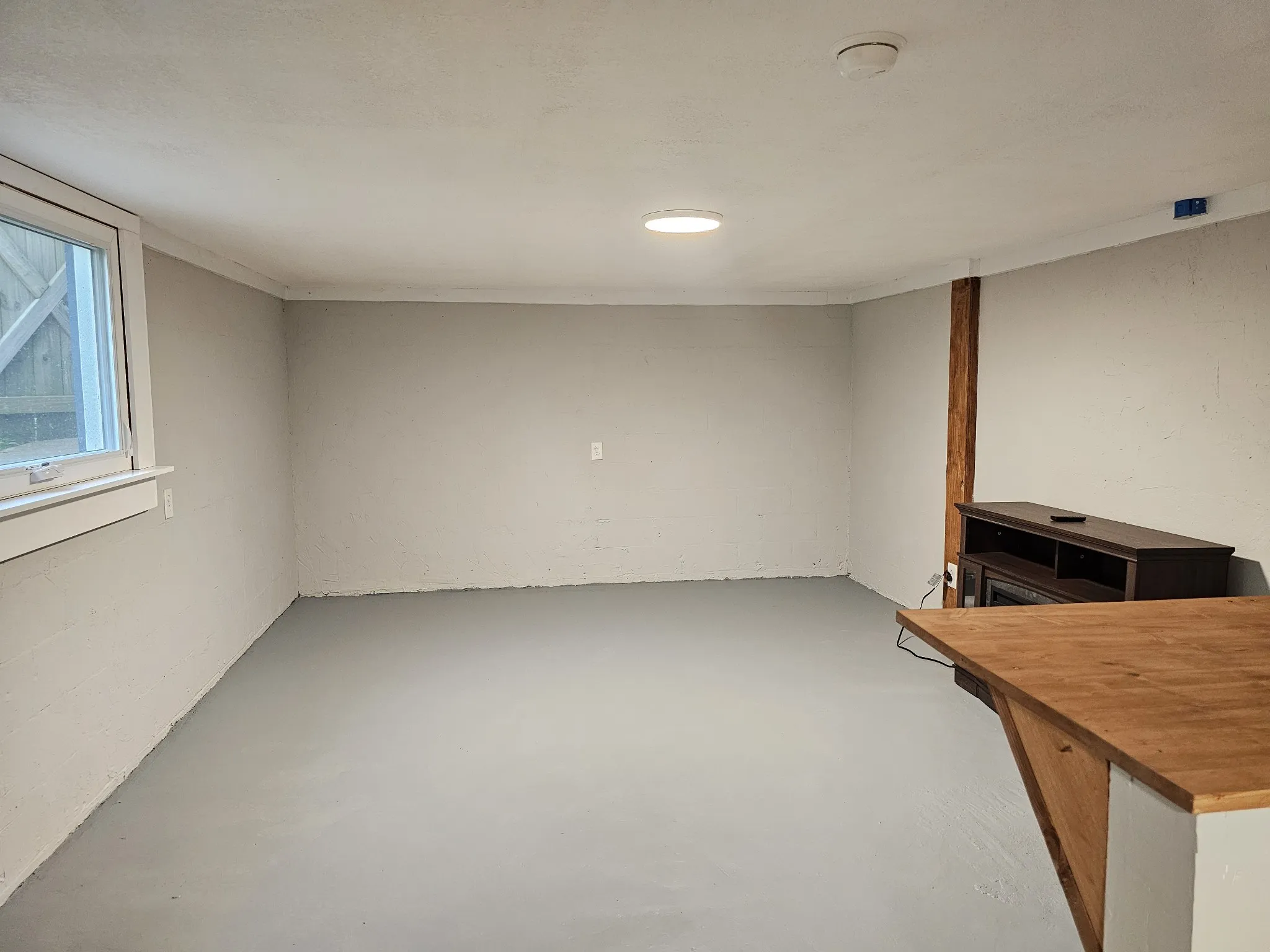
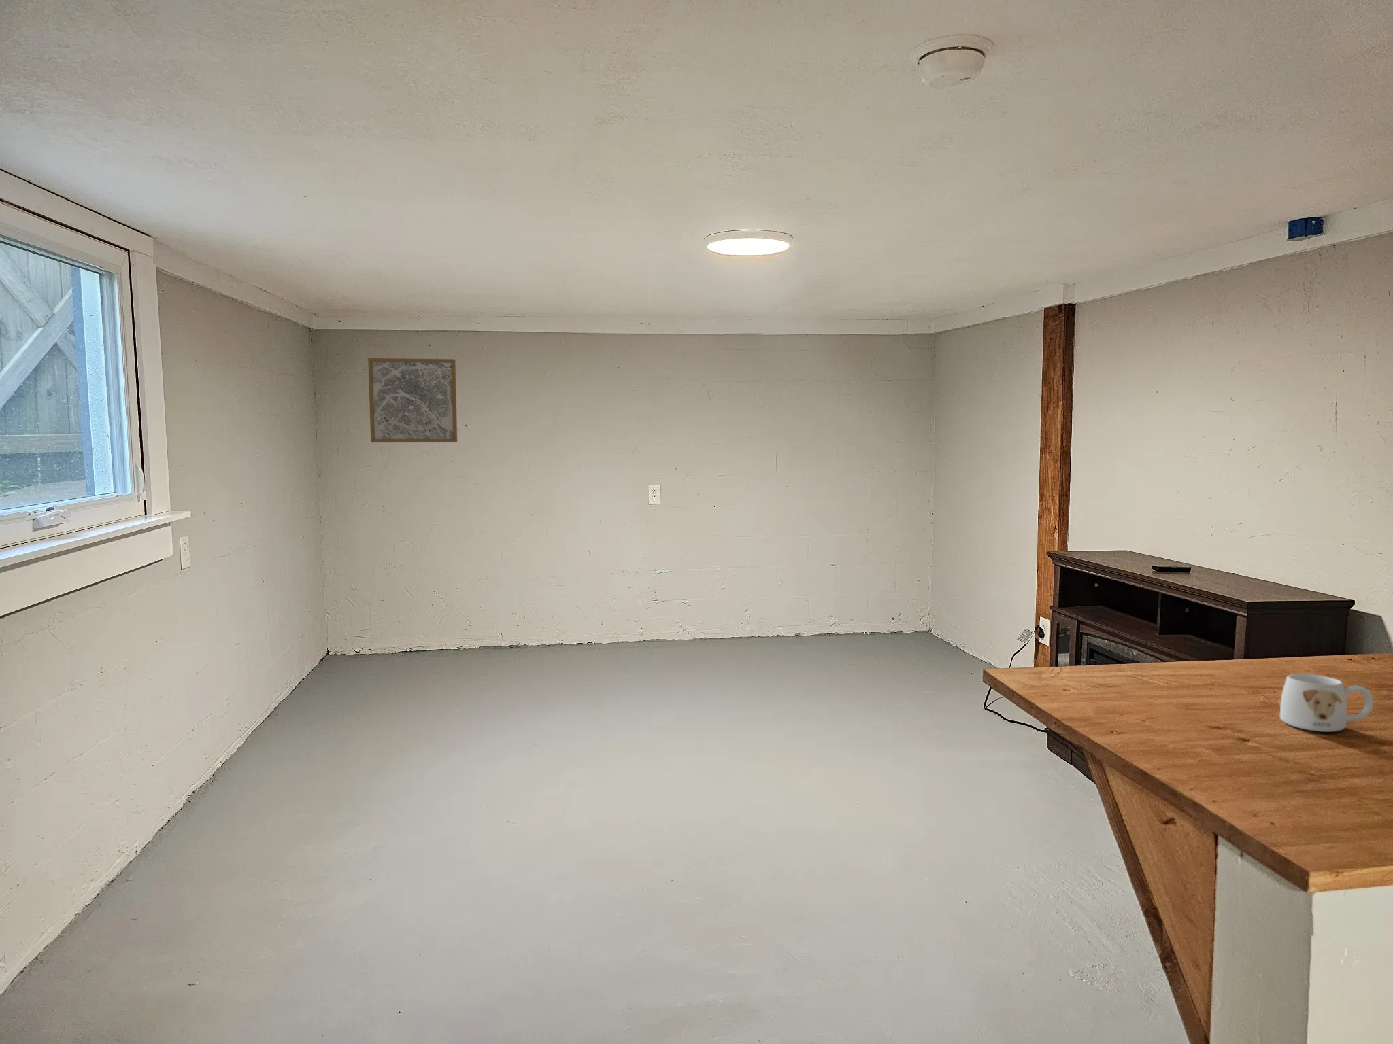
+ wall art [367,358,457,443]
+ mug [1279,673,1374,733]
